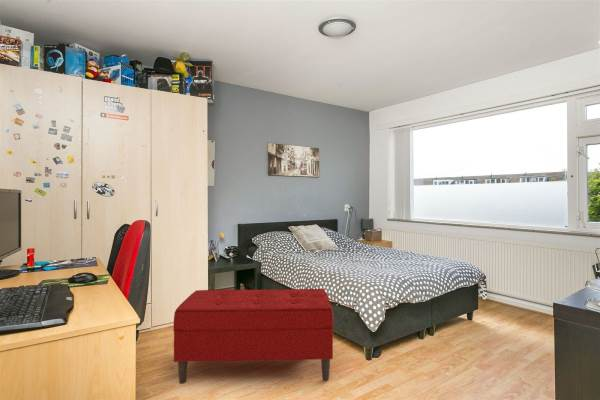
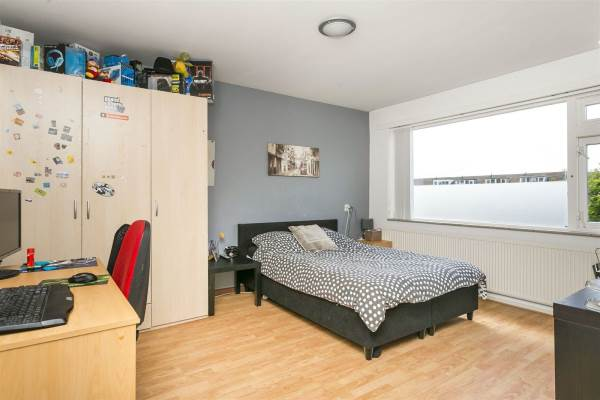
- bench [172,288,334,385]
